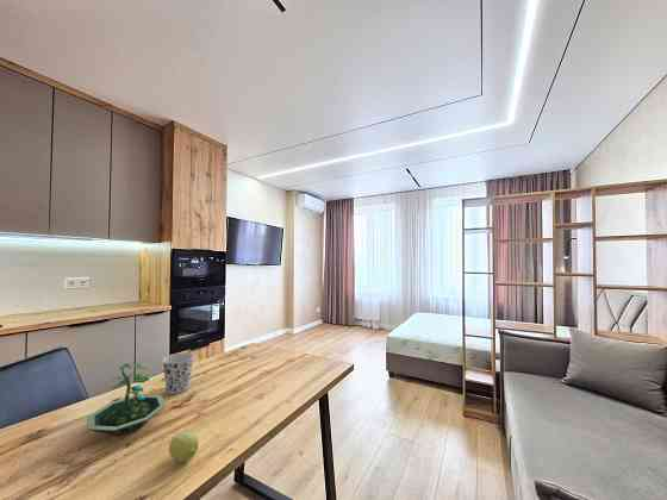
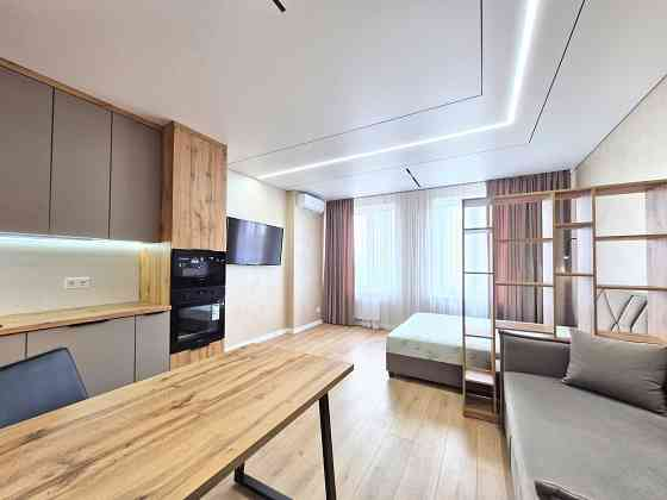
- cup [161,351,195,395]
- fruit [168,431,200,463]
- terrarium [86,362,167,437]
